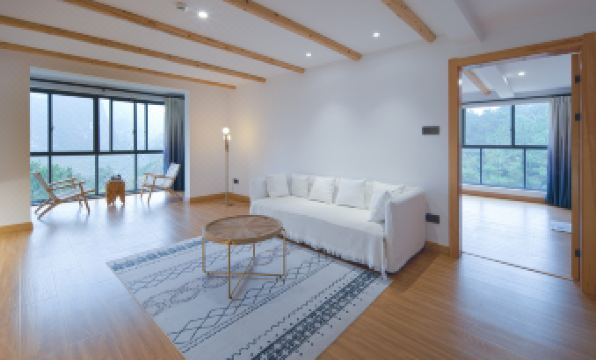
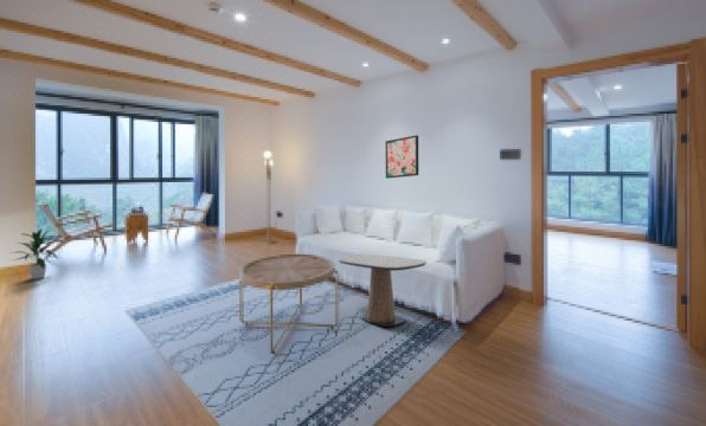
+ side table [336,253,428,328]
+ indoor plant [11,227,63,280]
+ wall art [385,134,419,180]
